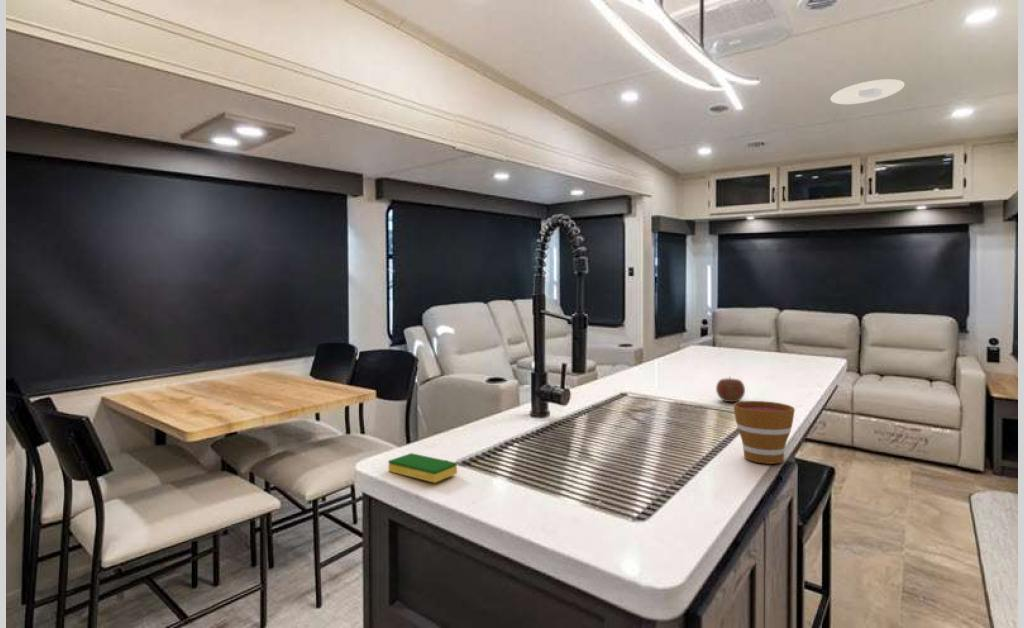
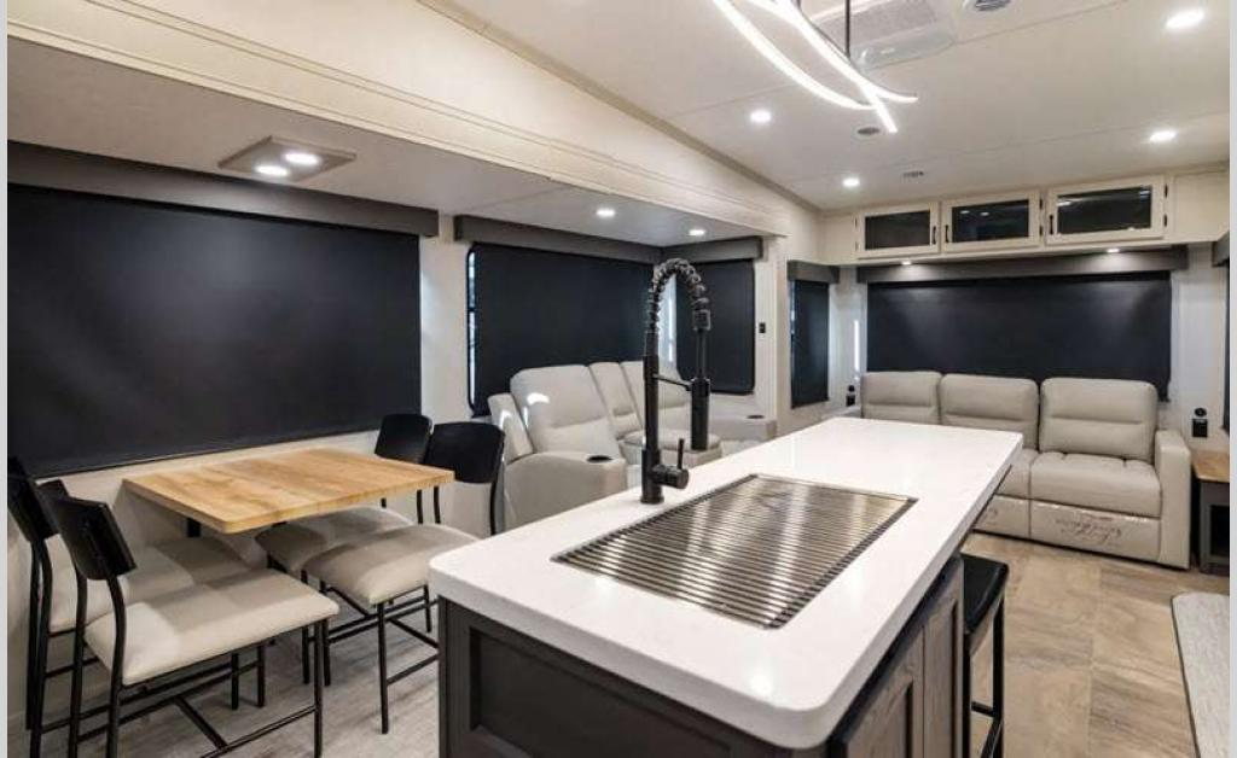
- apple [715,376,746,403]
- dish sponge [387,452,458,484]
- cup [733,400,796,465]
- recessed light [830,78,906,105]
